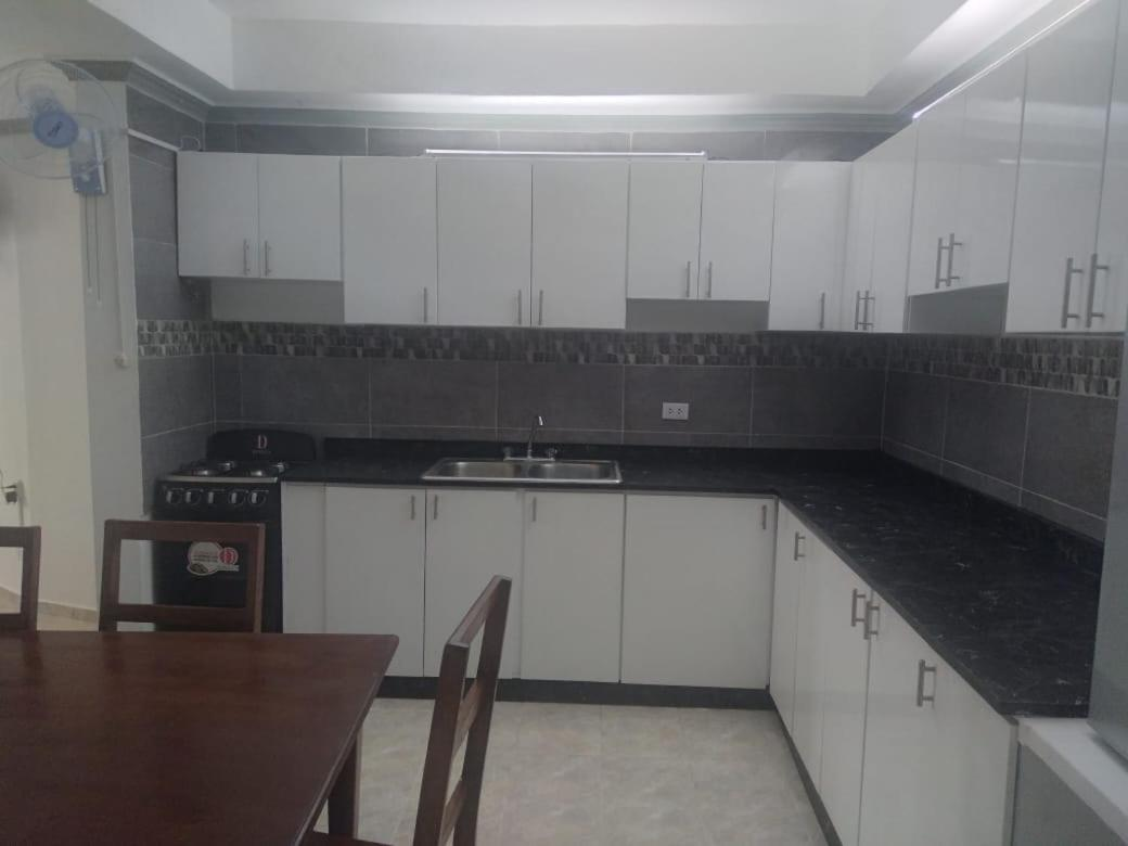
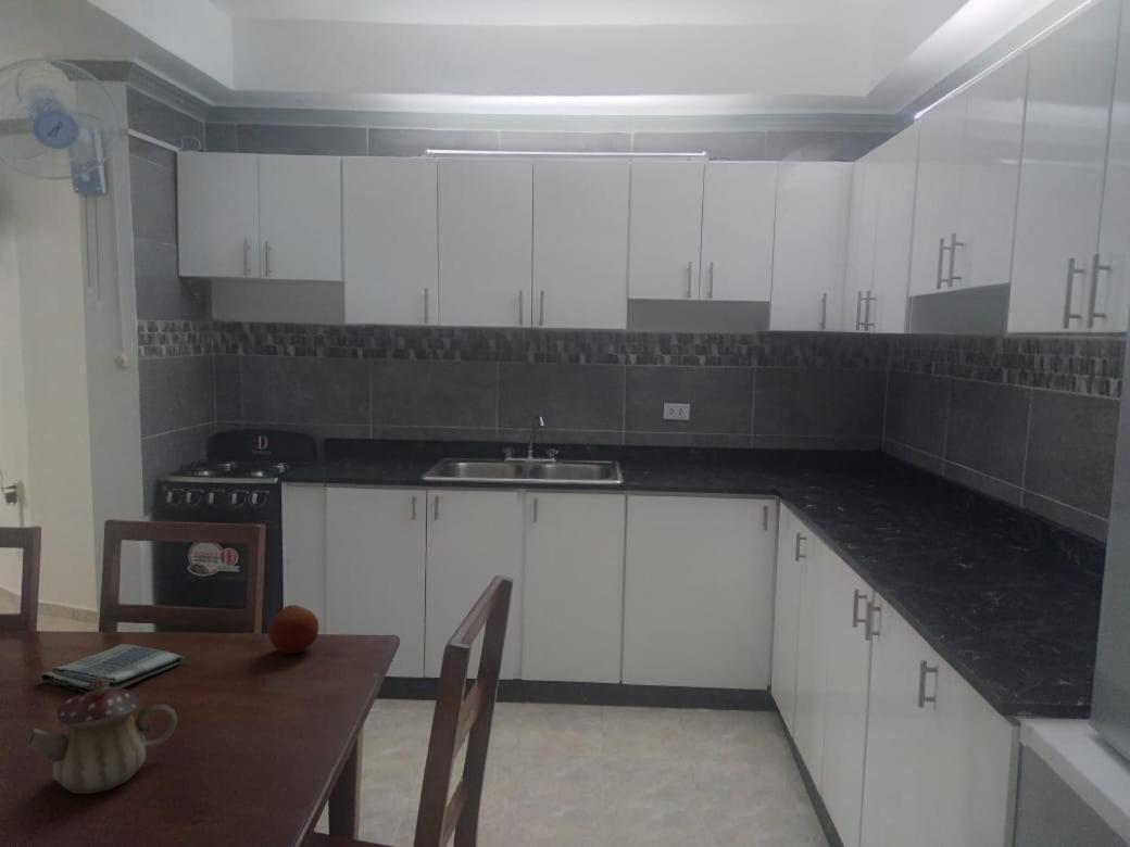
+ fruit [267,604,319,655]
+ dish towel [39,643,185,694]
+ teapot [26,680,179,795]
